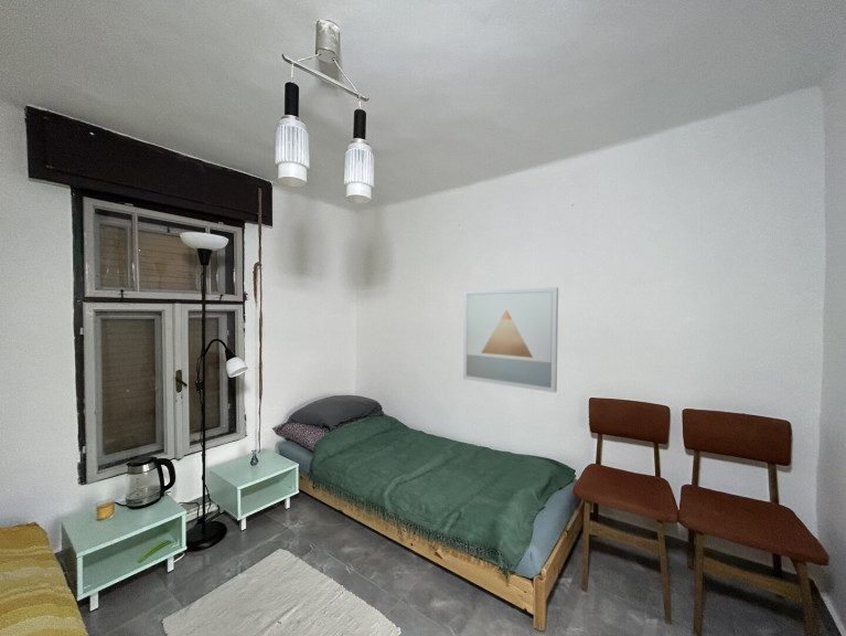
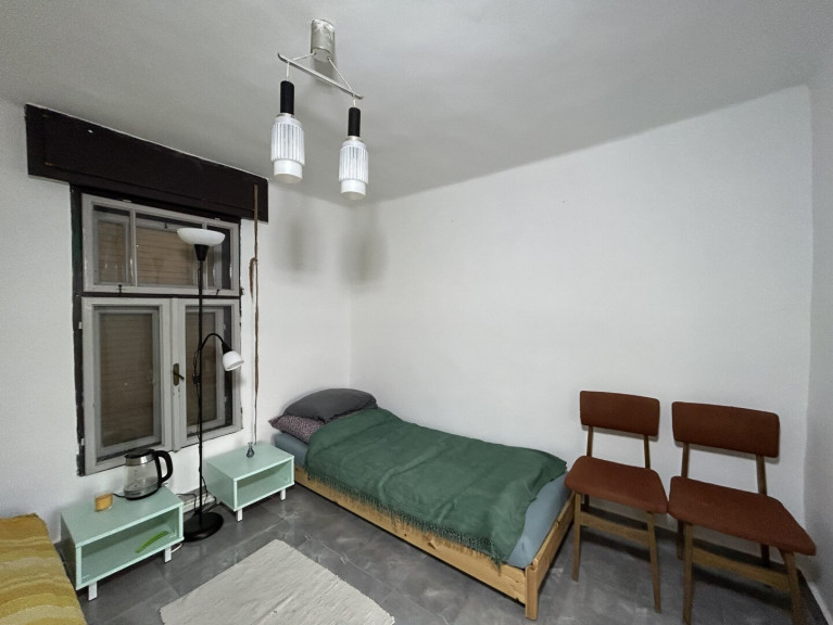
- wall art [462,286,559,393]
